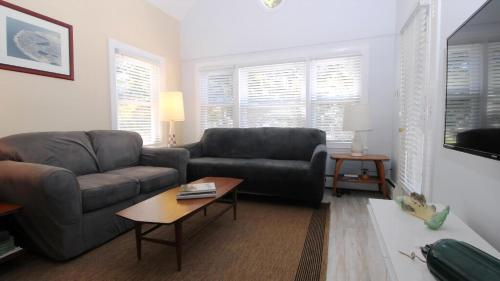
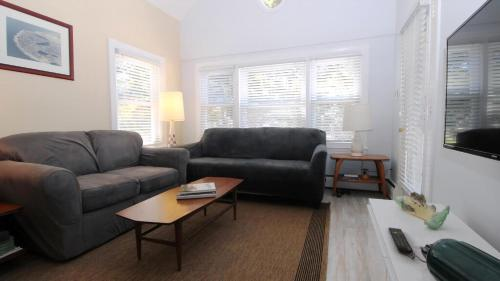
+ remote control [388,227,414,255]
